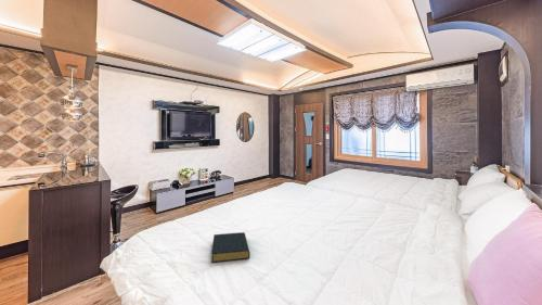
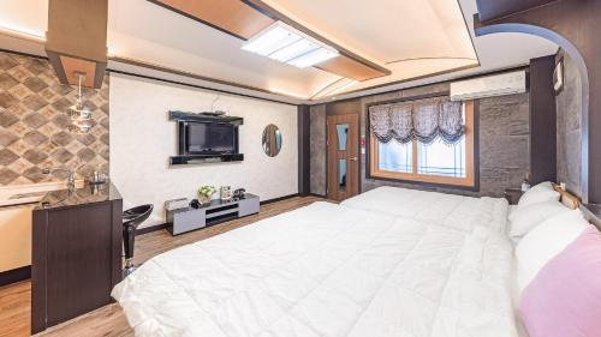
- hardback book [210,231,250,264]
